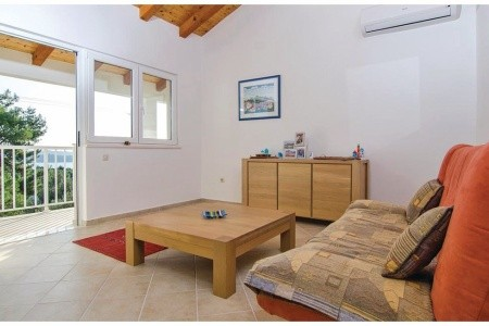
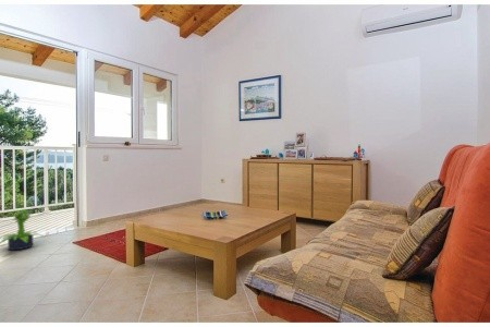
+ potted plant [0,209,45,251]
